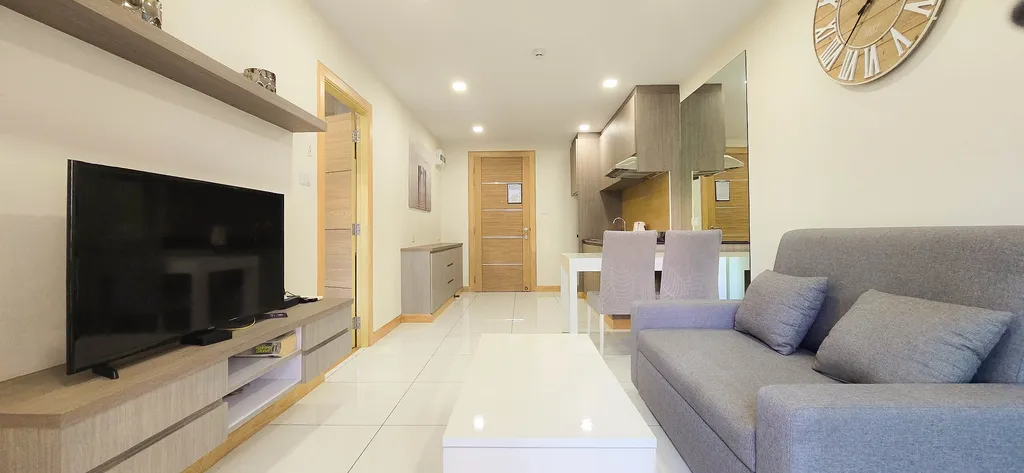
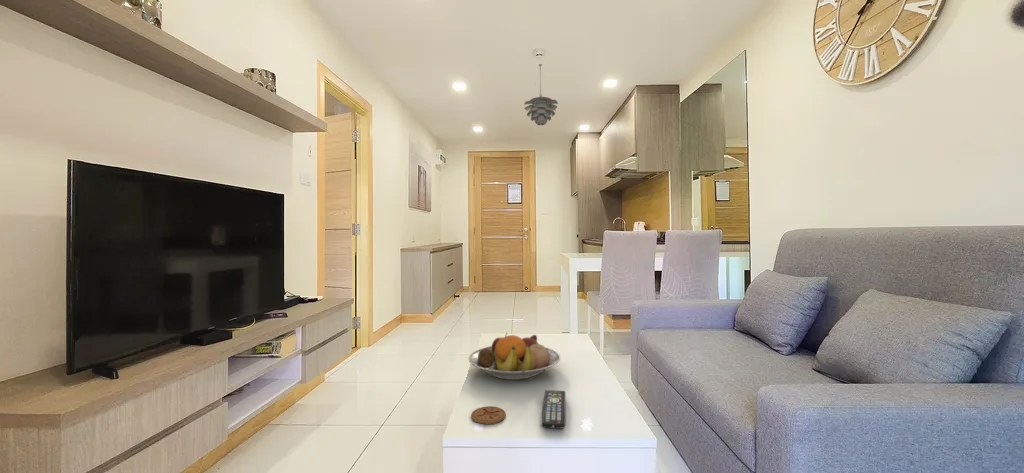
+ pendant light [523,63,559,126]
+ coaster [470,405,507,425]
+ fruit bowl [468,332,561,381]
+ remote control [540,389,566,430]
